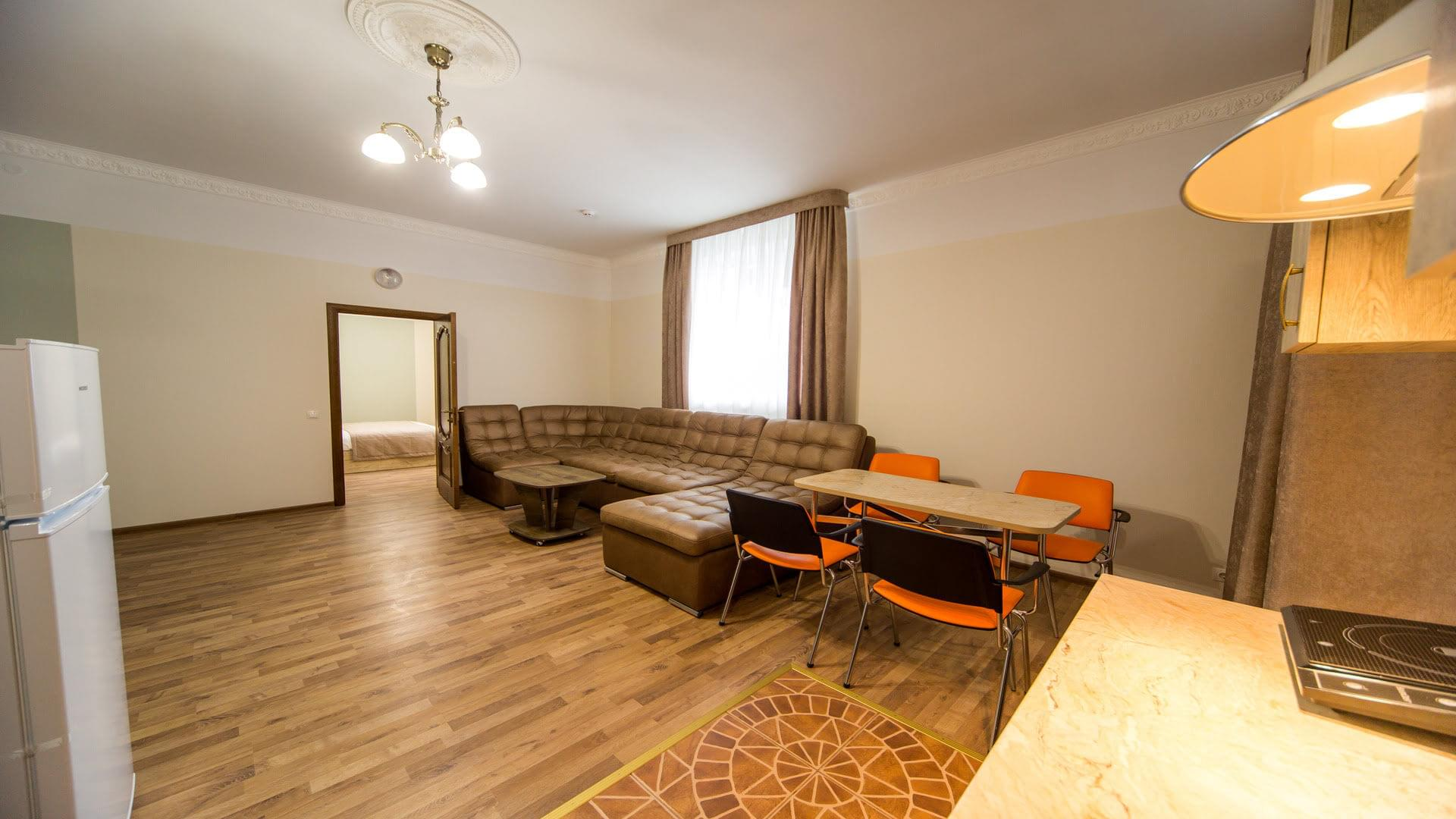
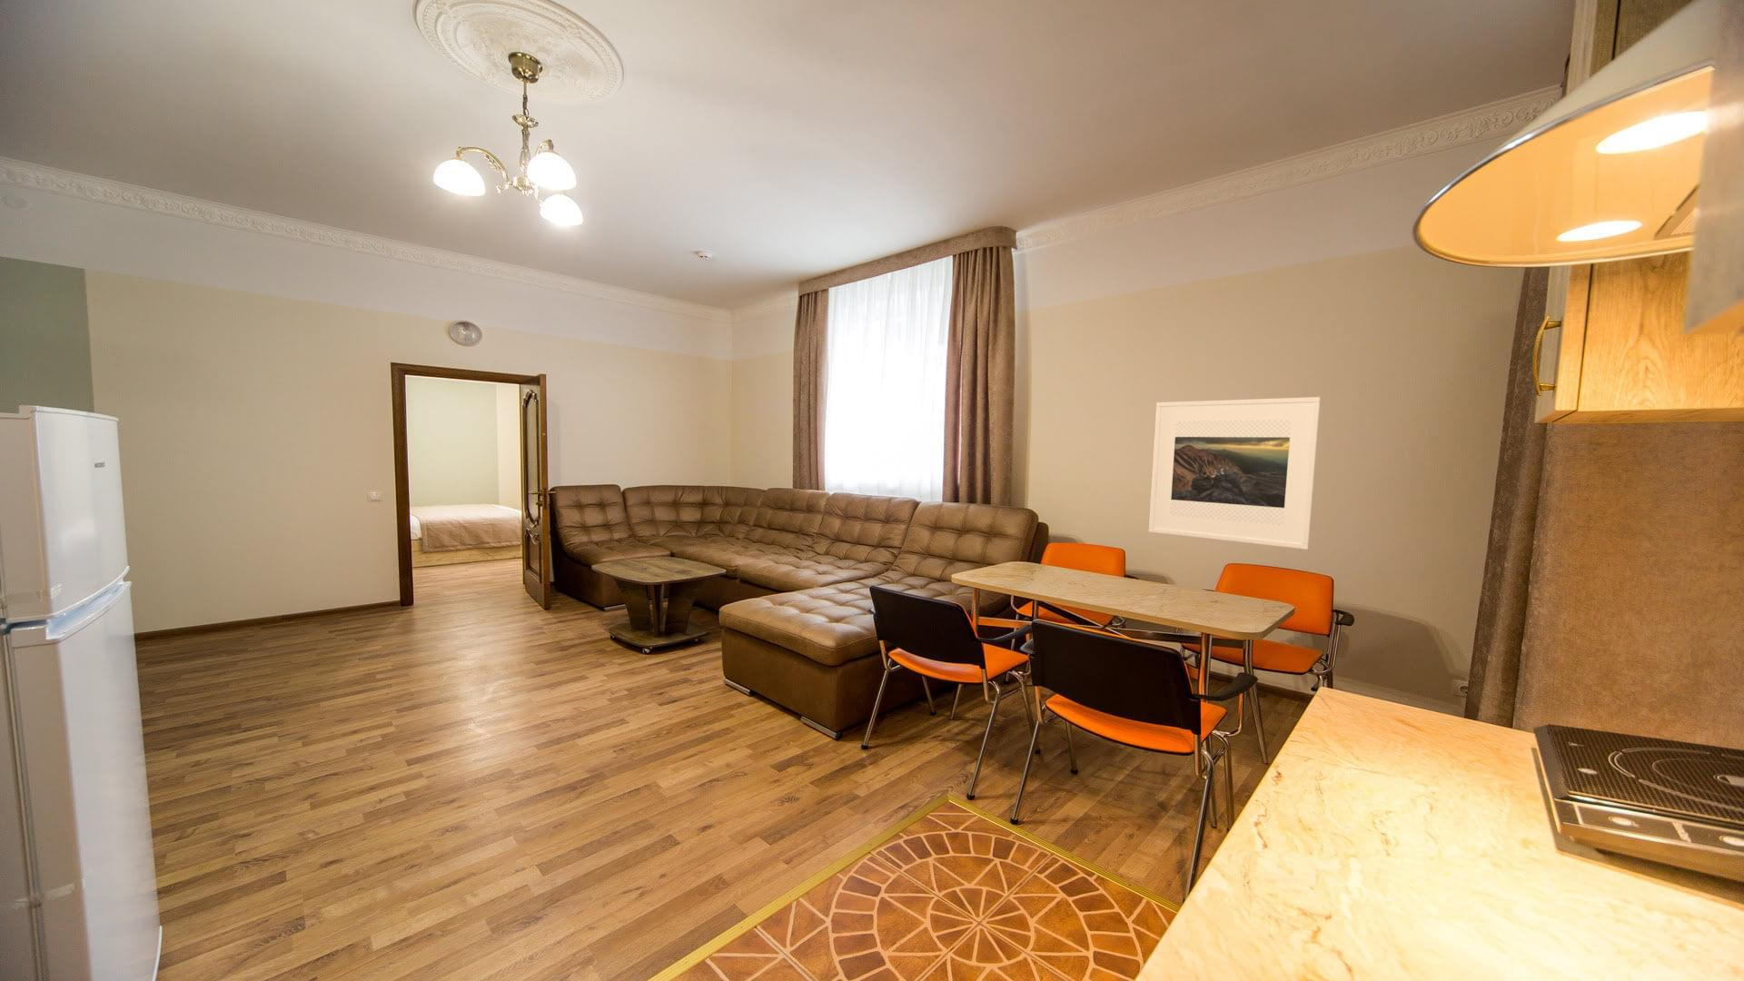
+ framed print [1149,396,1321,551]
